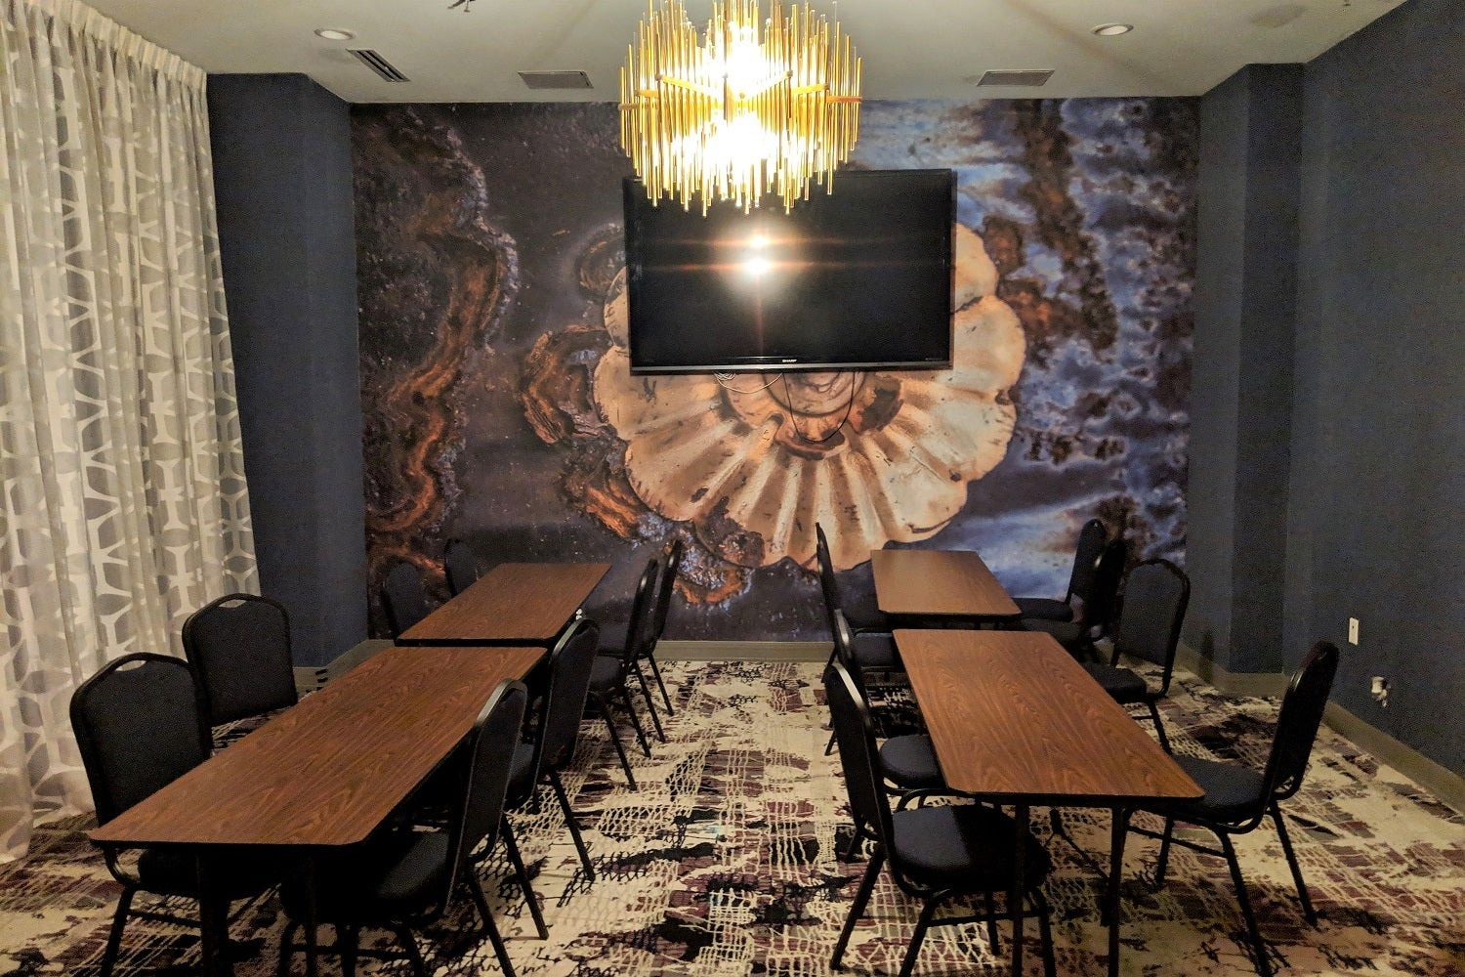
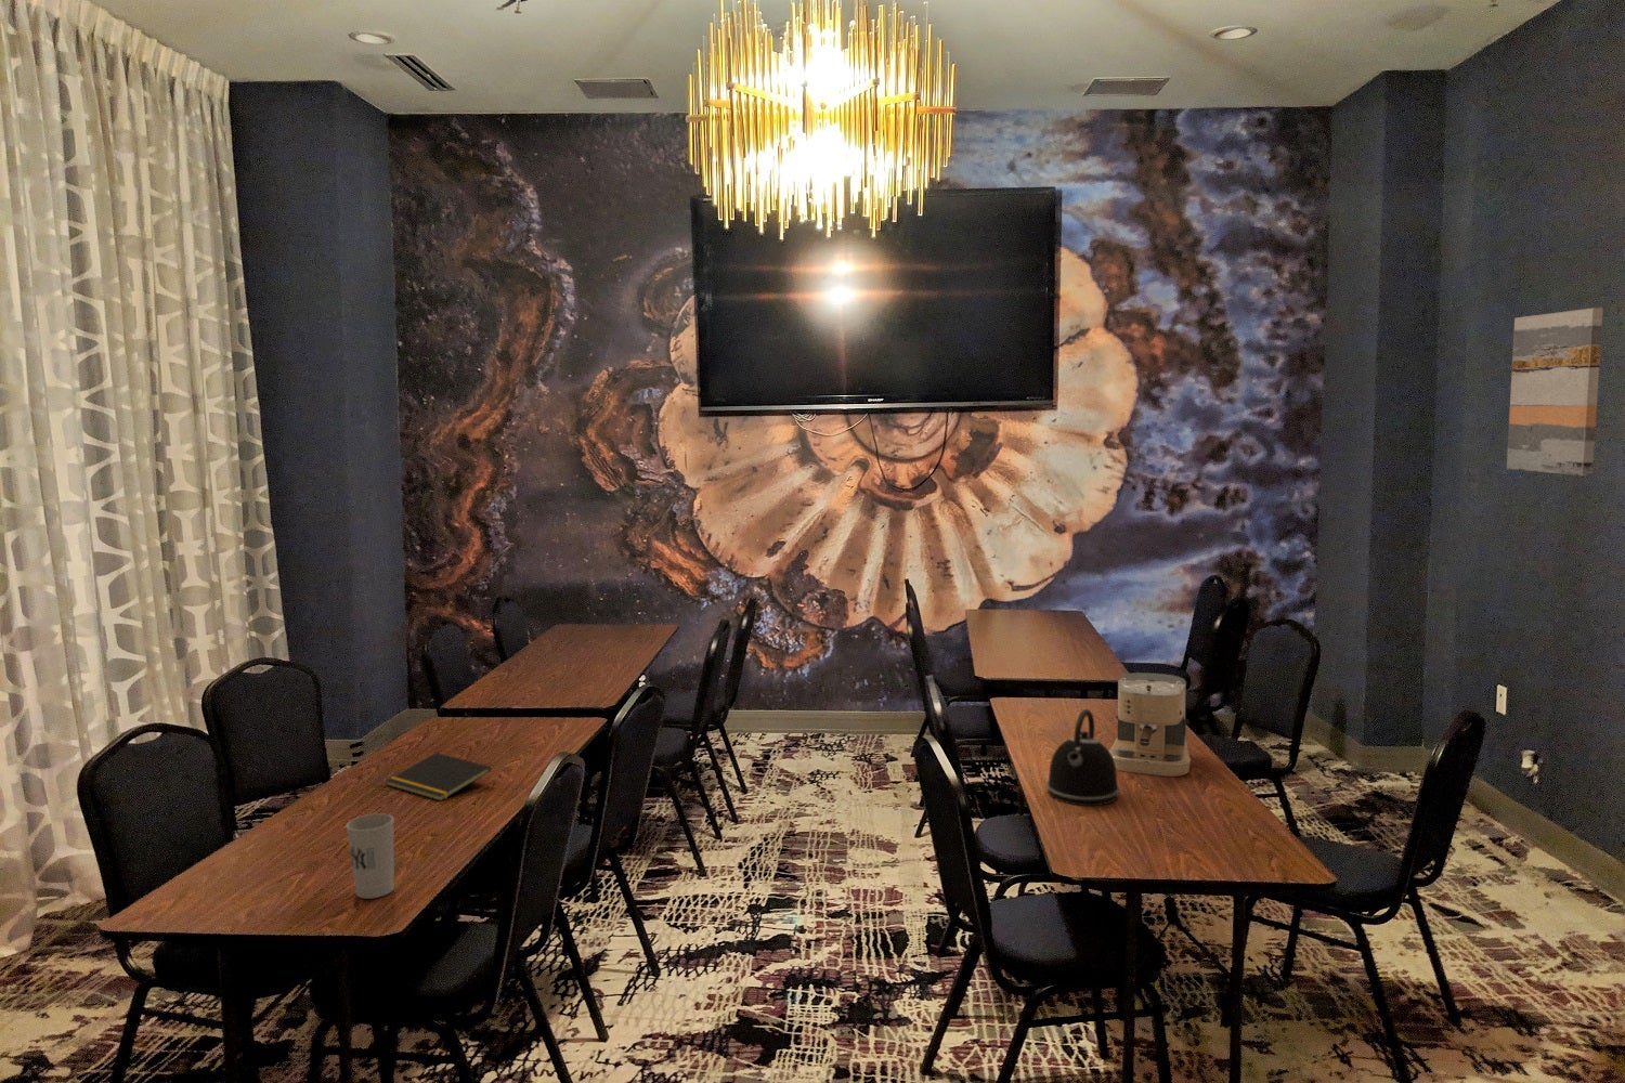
+ notepad [386,752,492,803]
+ wall art [1505,307,1604,476]
+ coffee maker [1109,672,1192,777]
+ cup [345,812,395,900]
+ kettle [1046,708,1120,807]
